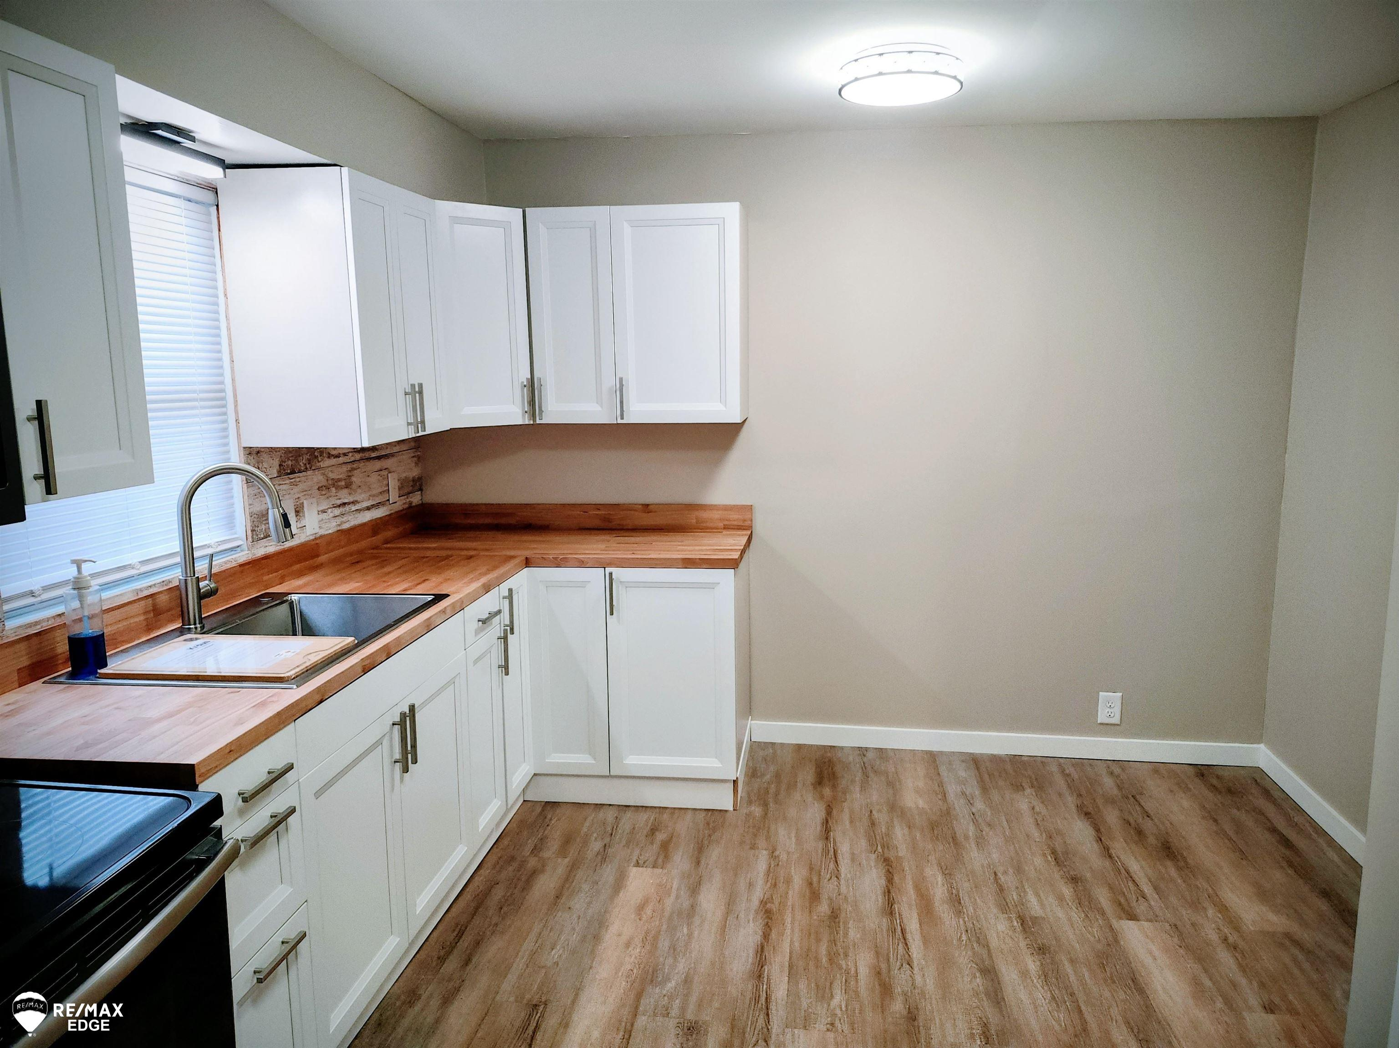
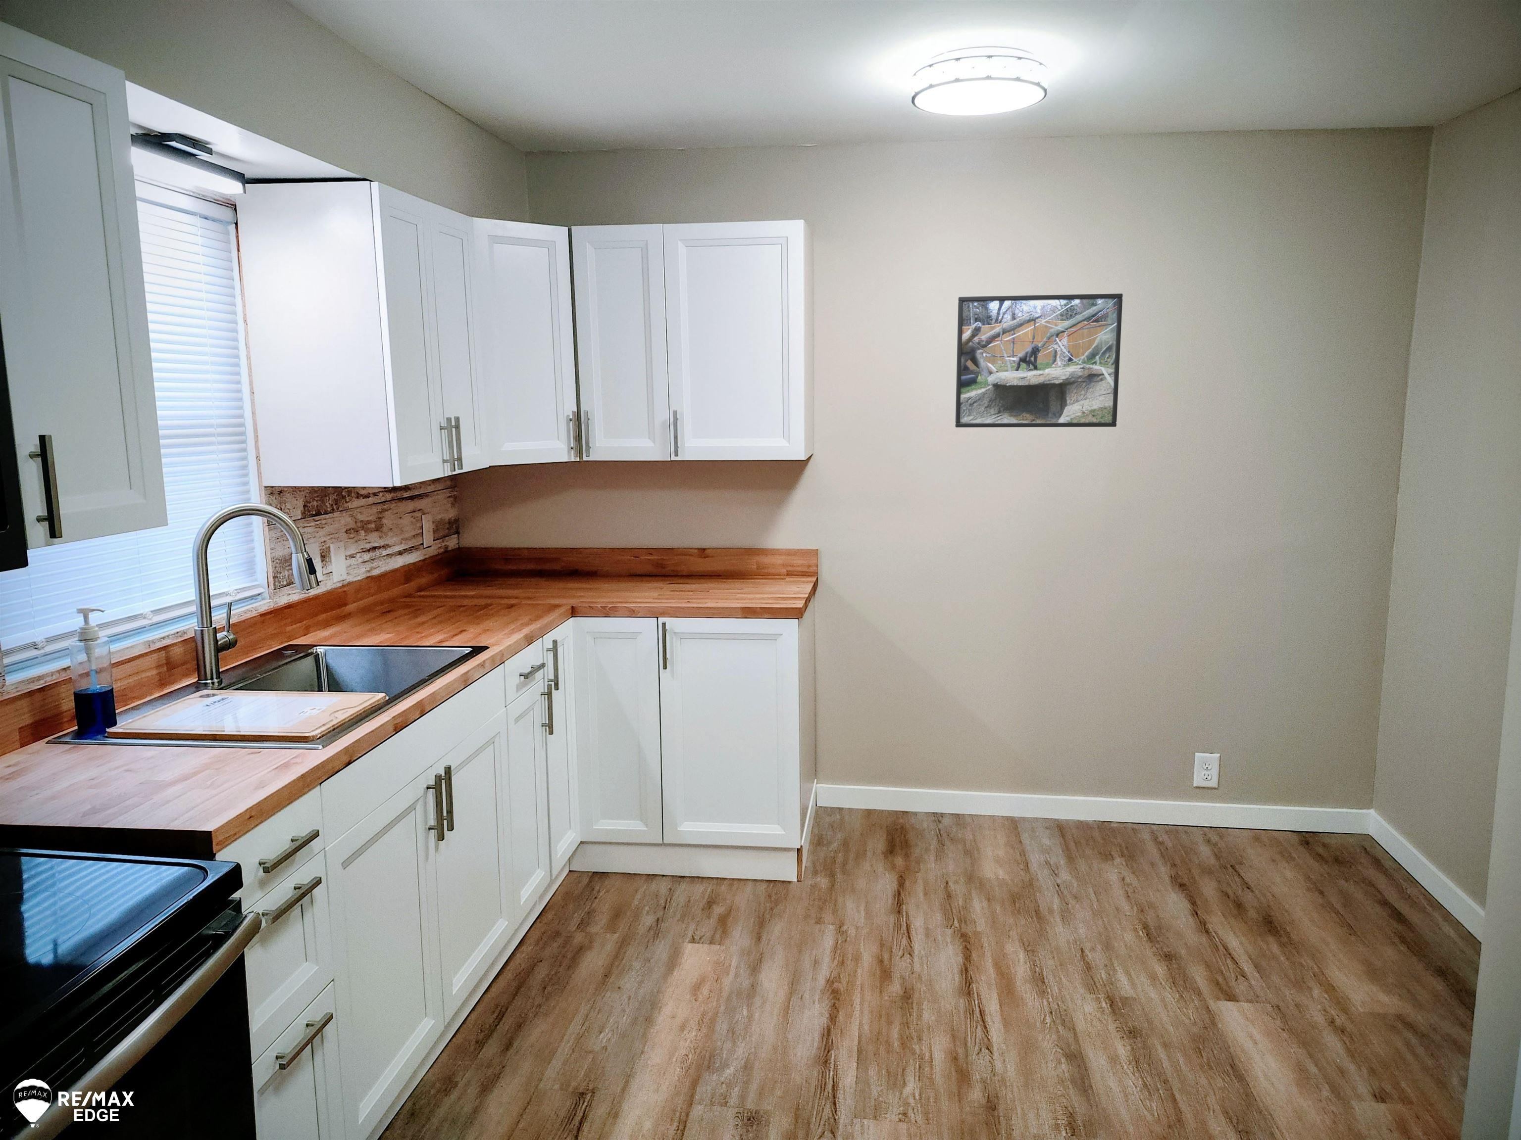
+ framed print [955,293,1123,428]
